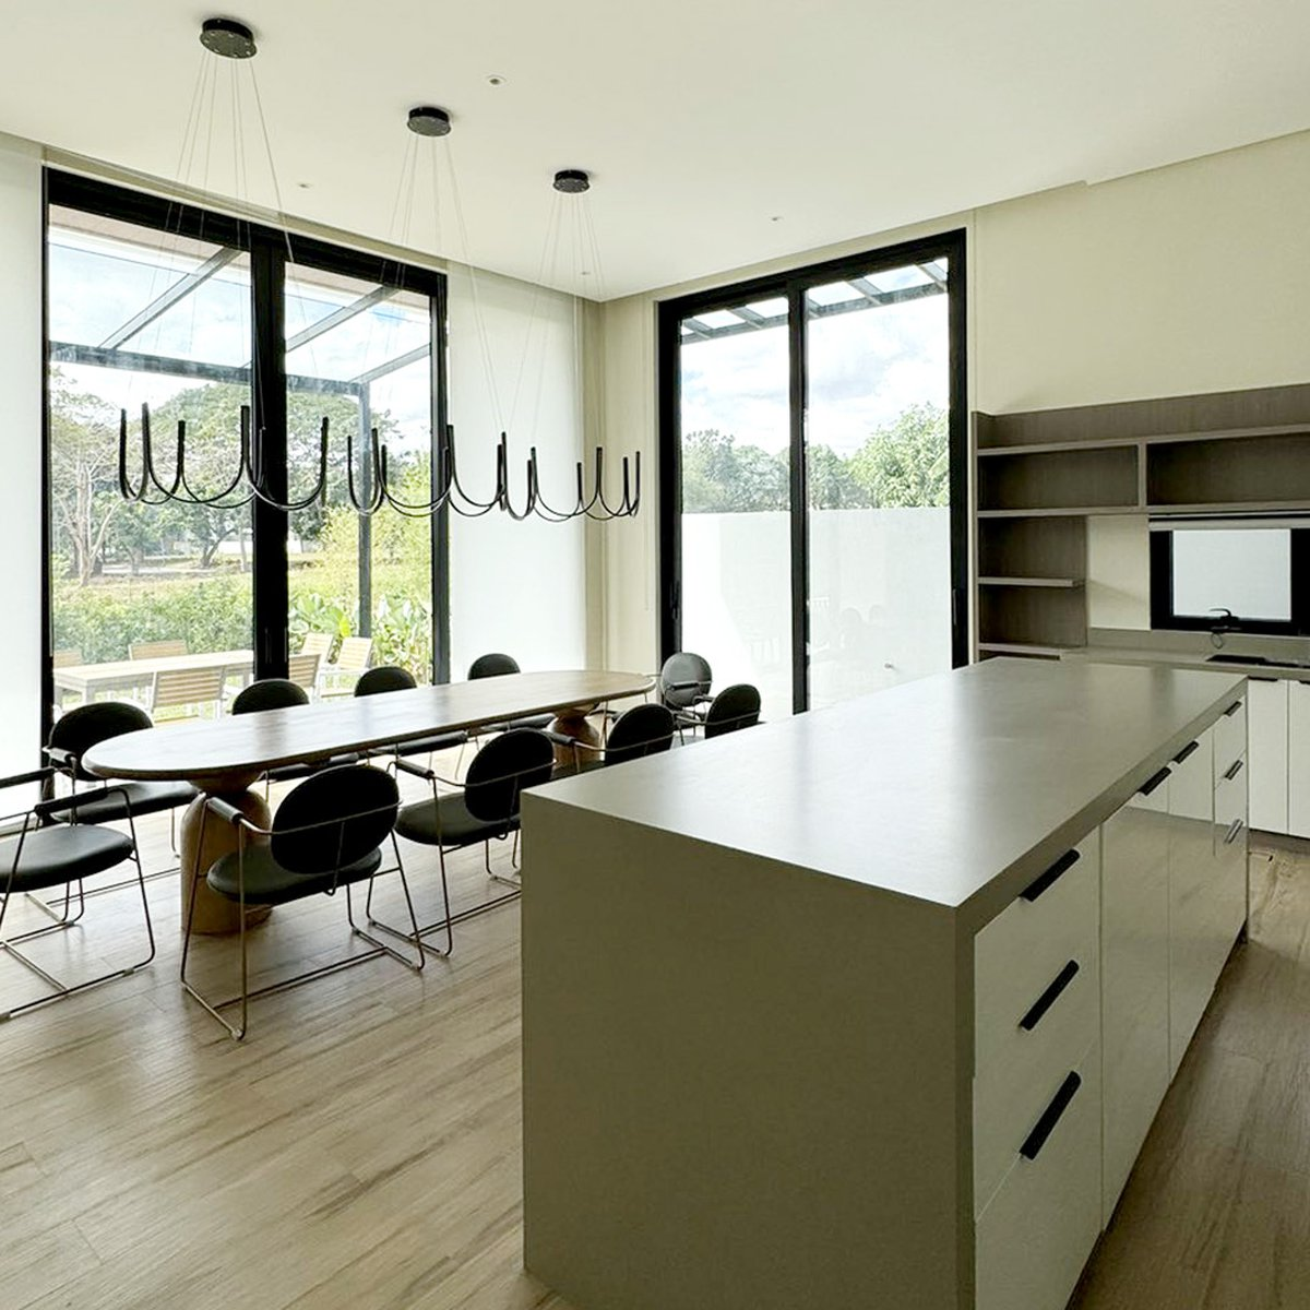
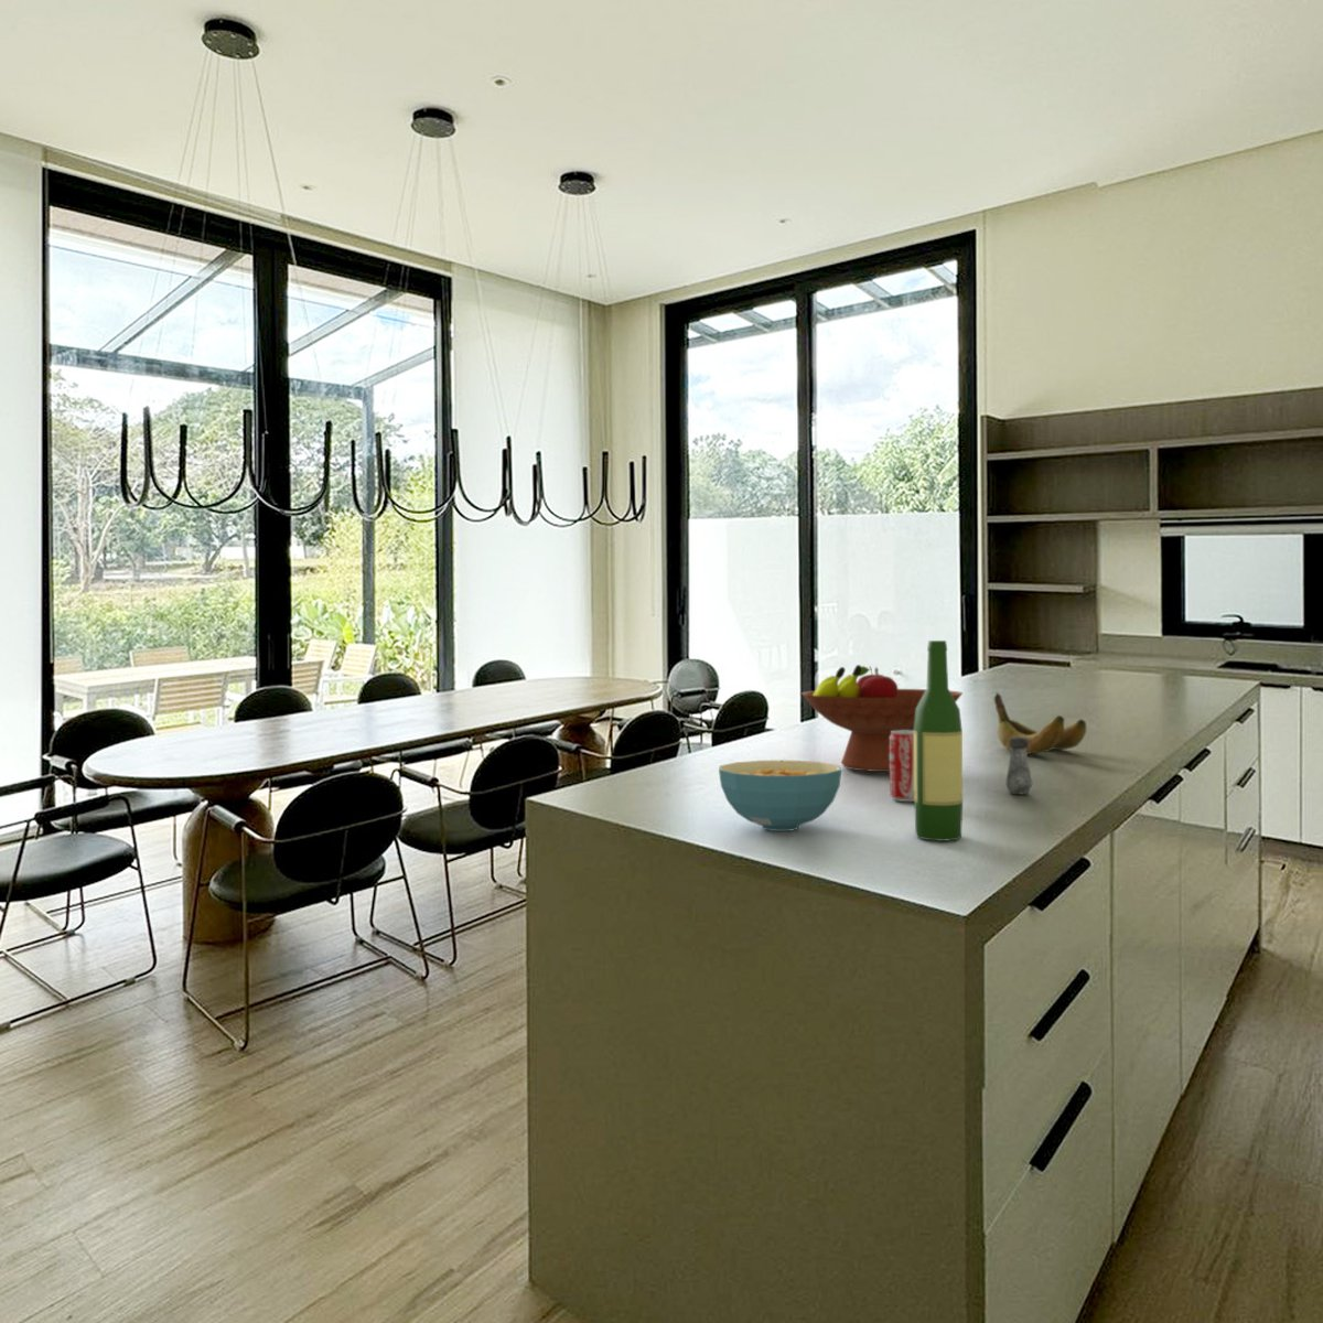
+ wine bottle [912,640,963,842]
+ beverage can [888,729,913,802]
+ salt shaker [1004,737,1033,795]
+ fruit bowl [801,664,963,773]
+ cereal bowl [717,760,842,832]
+ banana [993,692,1087,755]
